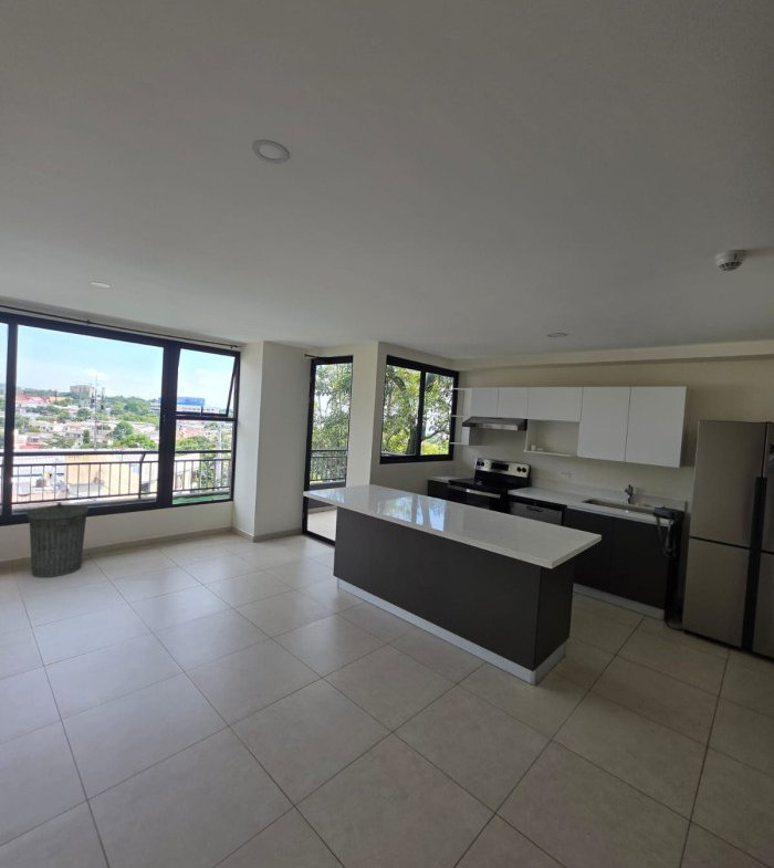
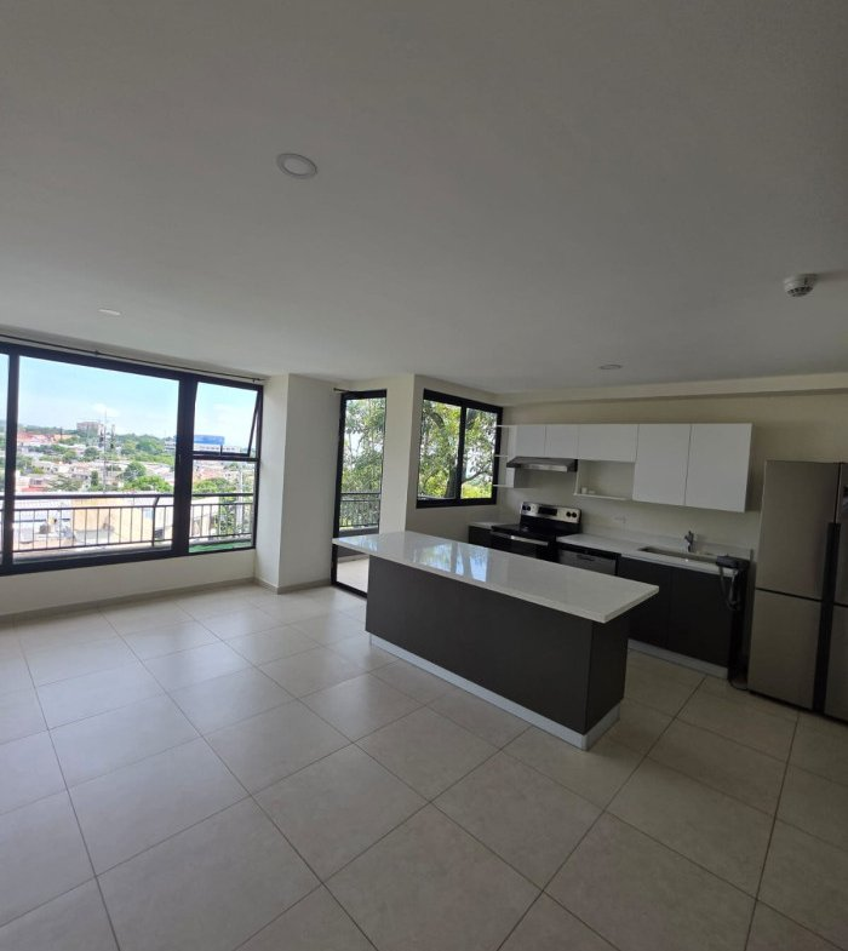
- trash can [25,502,90,578]
